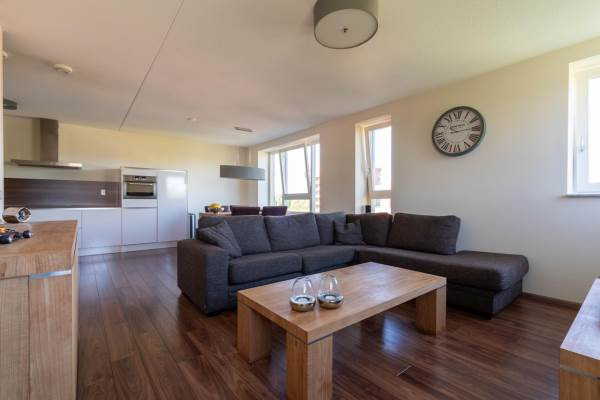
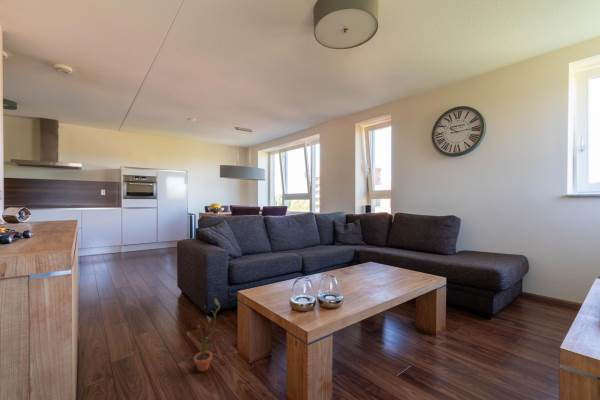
+ potted plant [186,297,223,372]
